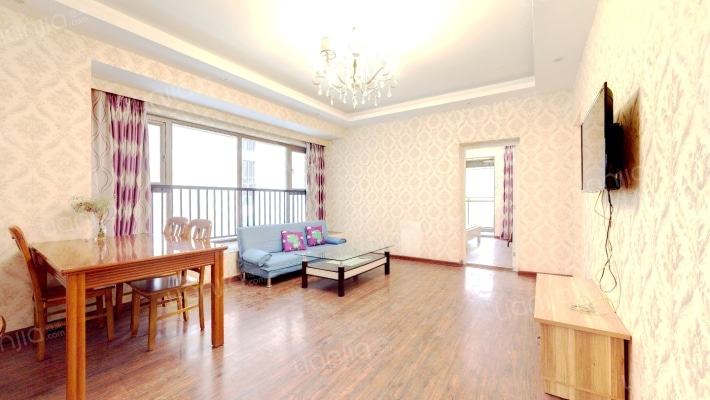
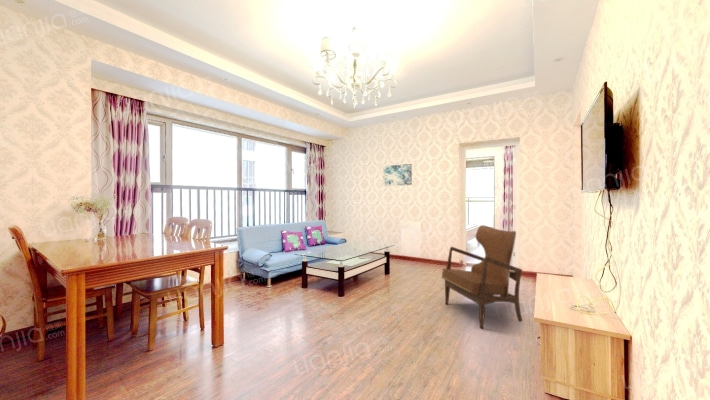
+ wall art [382,163,413,187]
+ armchair [441,224,523,329]
